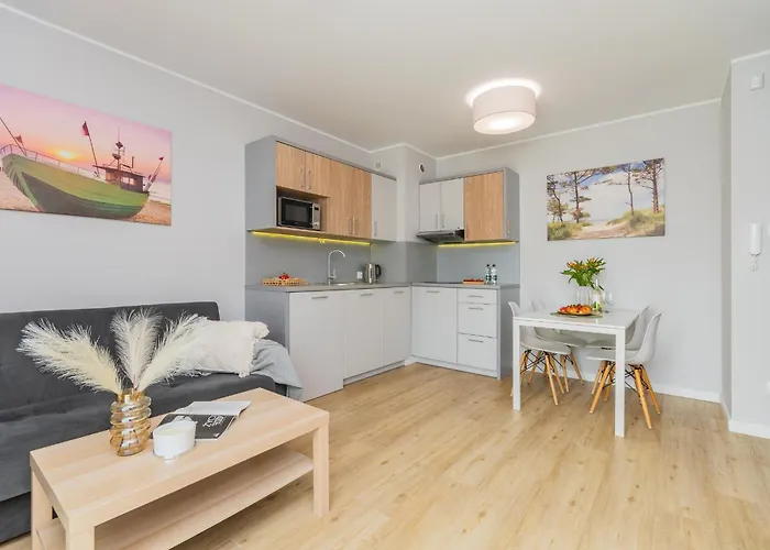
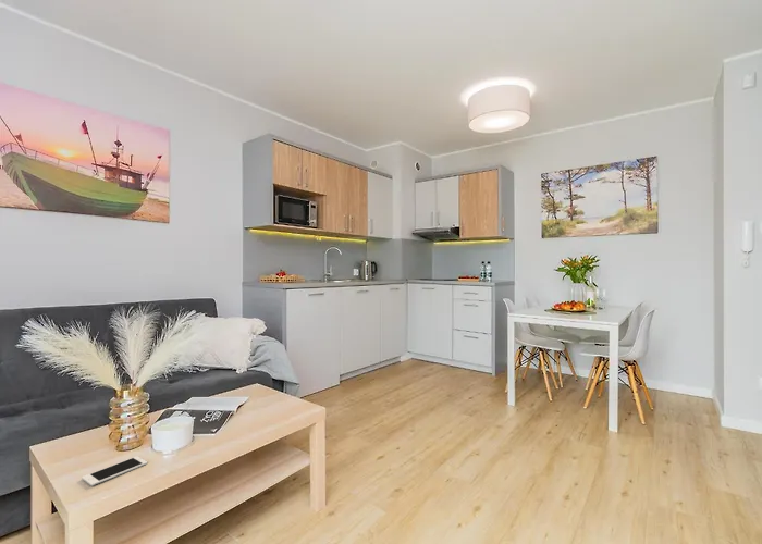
+ cell phone [81,455,148,487]
